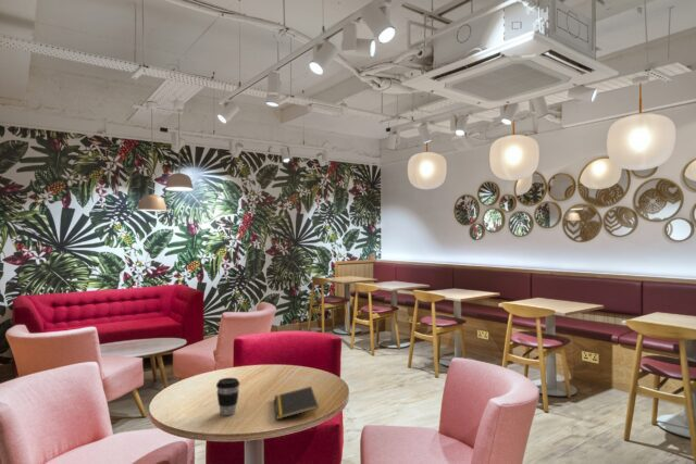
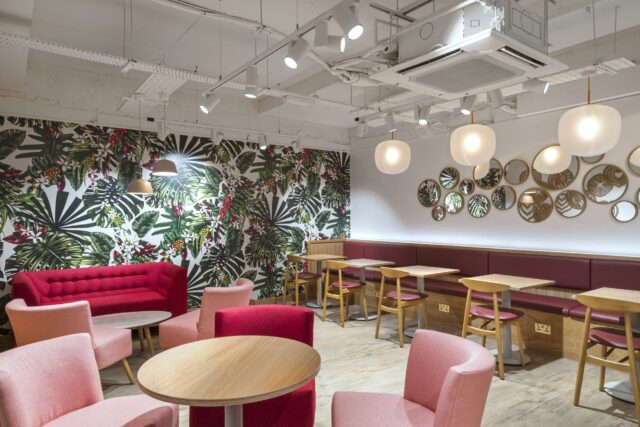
- coffee cup [215,377,240,416]
- notepad [273,386,320,421]
